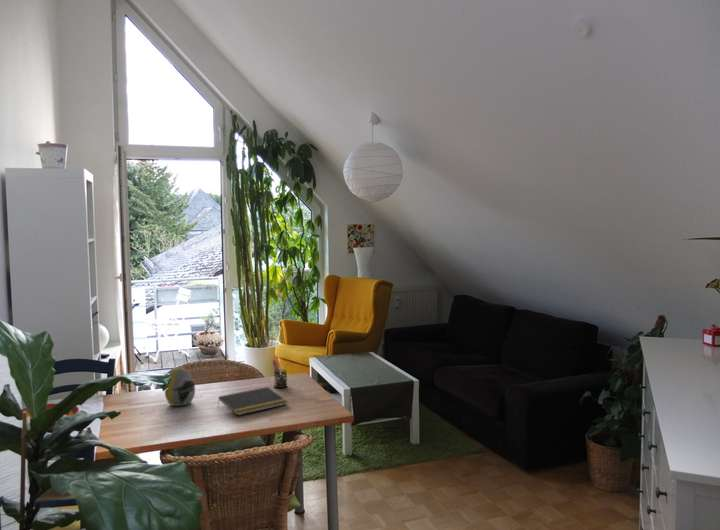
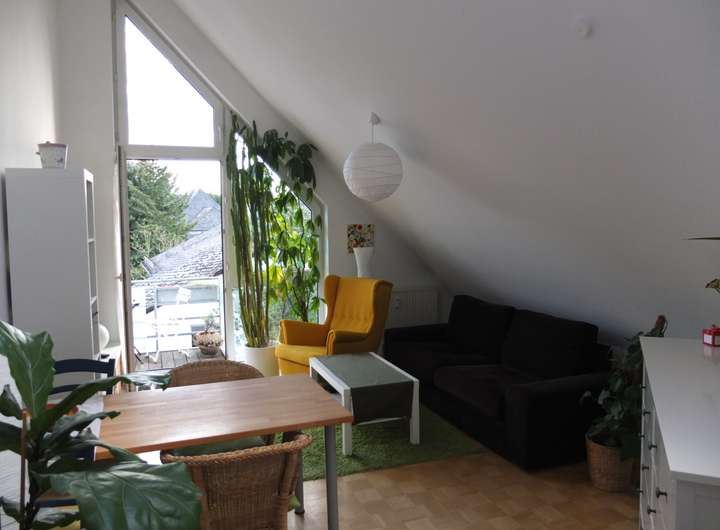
- notepad [216,386,289,416]
- decorative egg [164,367,196,407]
- pen holder [272,358,290,389]
